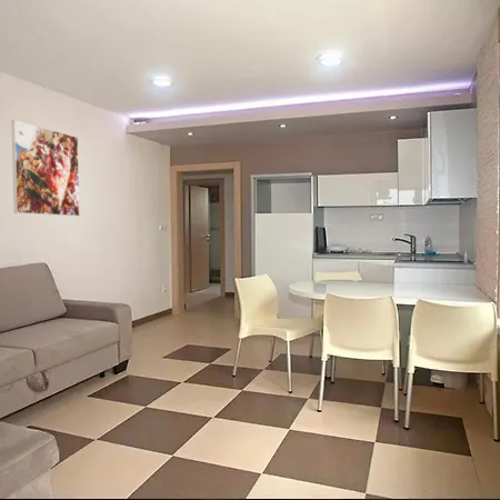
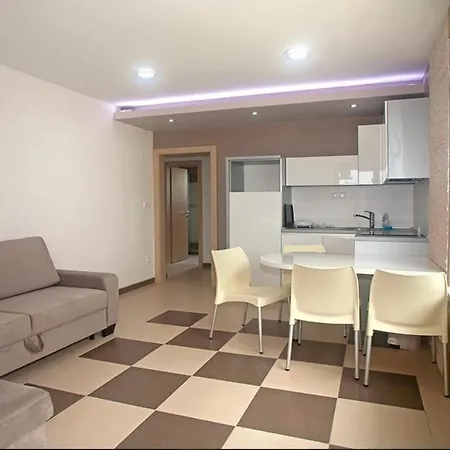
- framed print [10,119,81,217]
